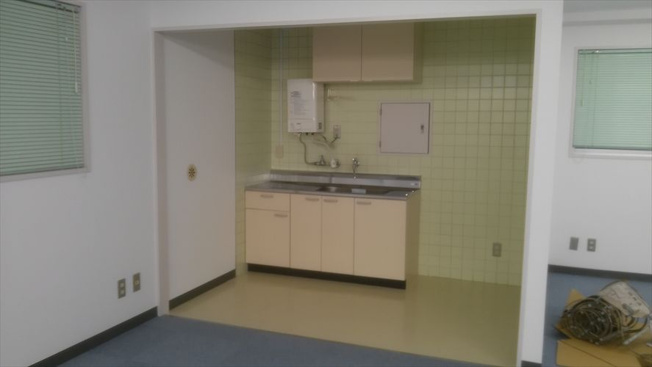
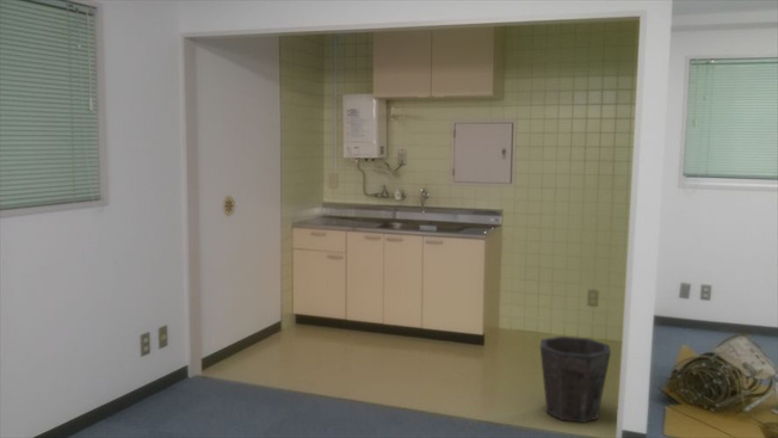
+ waste bin [539,335,612,424]
